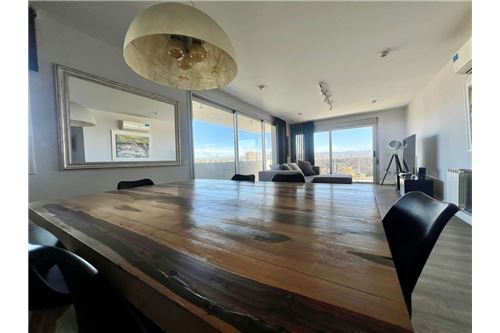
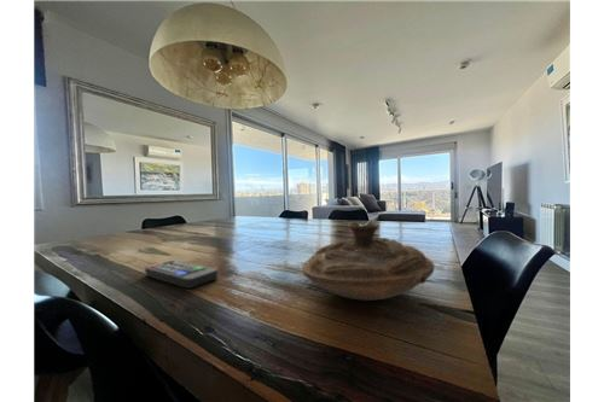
+ decorative bowl [301,221,435,302]
+ remote control [144,260,219,290]
